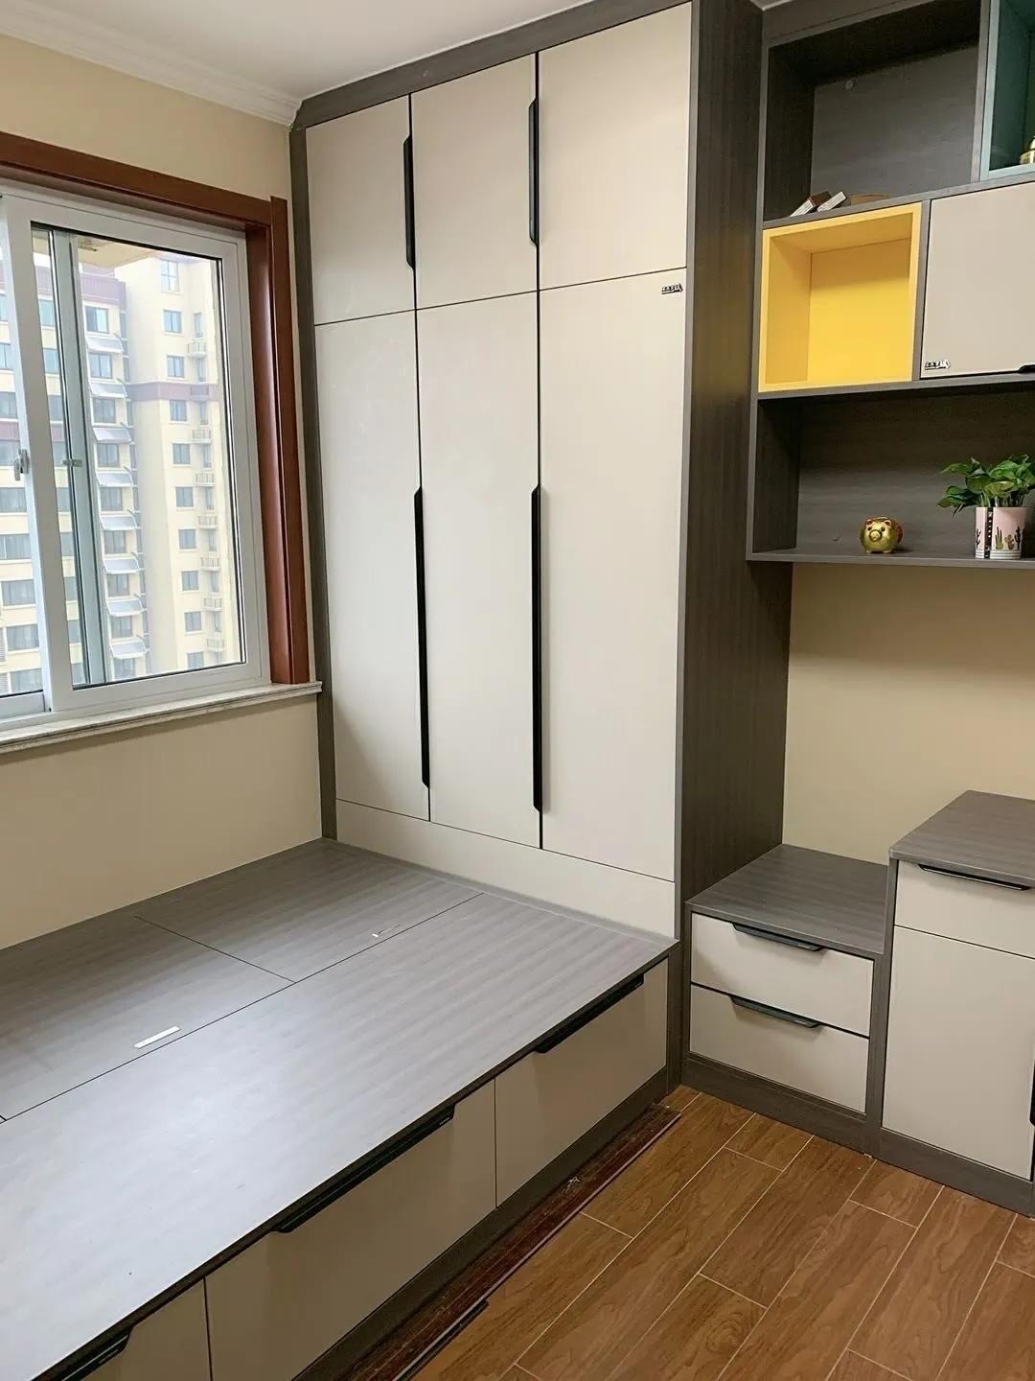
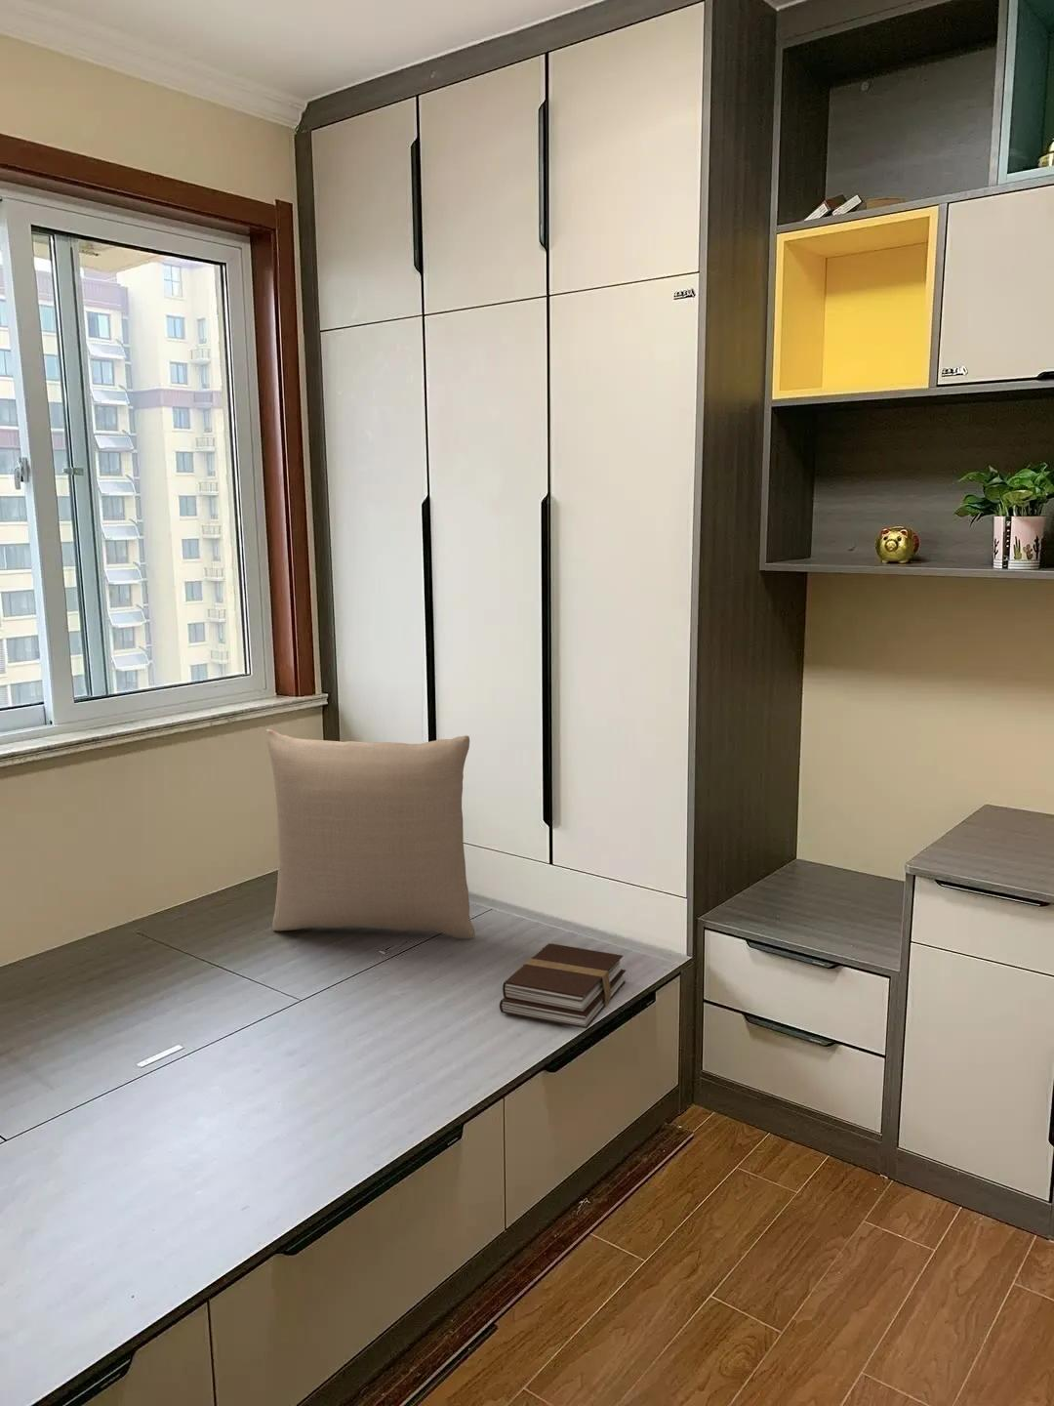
+ book [498,942,627,1030]
+ pillow [266,728,475,939]
